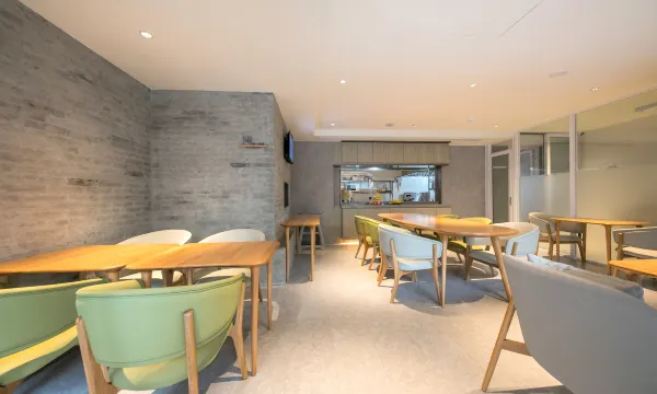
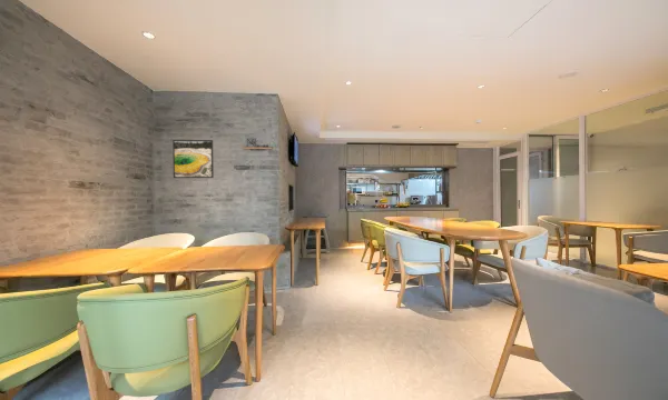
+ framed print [171,139,215,179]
